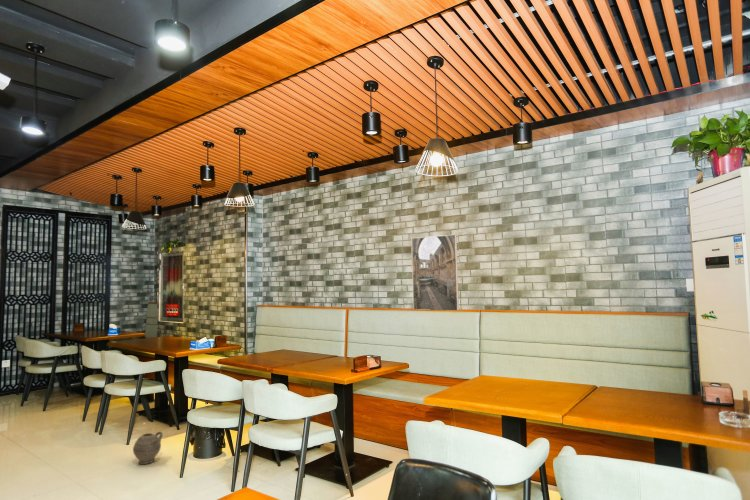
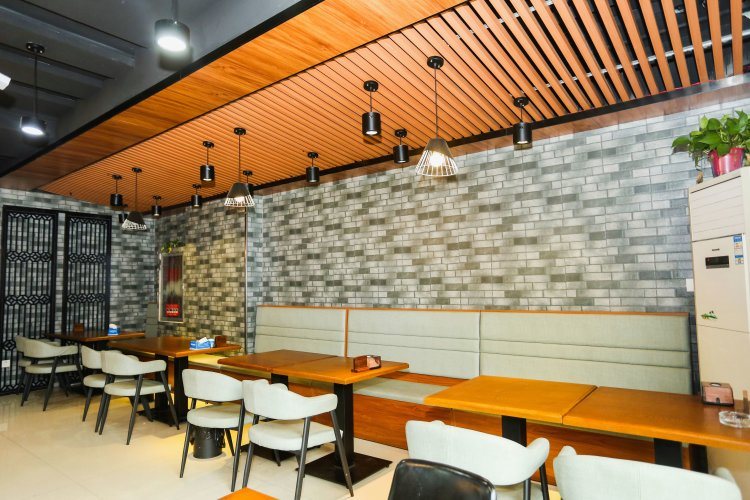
- ceramic jug [132,431,163,465]
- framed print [411,233,460,311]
